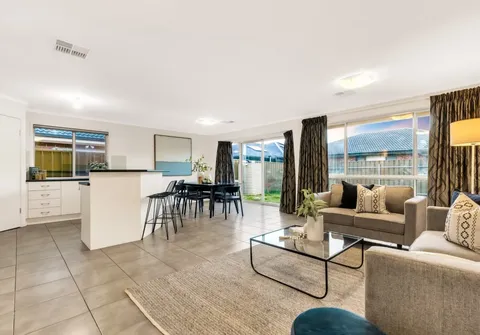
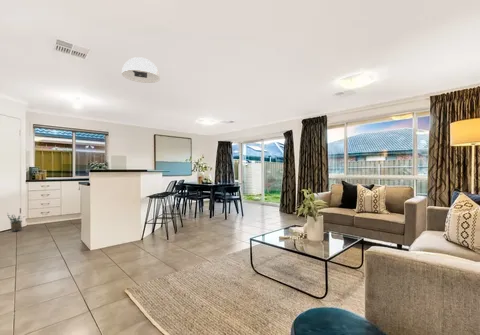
+ potted plant [6,212,26,232]
+ ceiling light [121,56,161,84]
